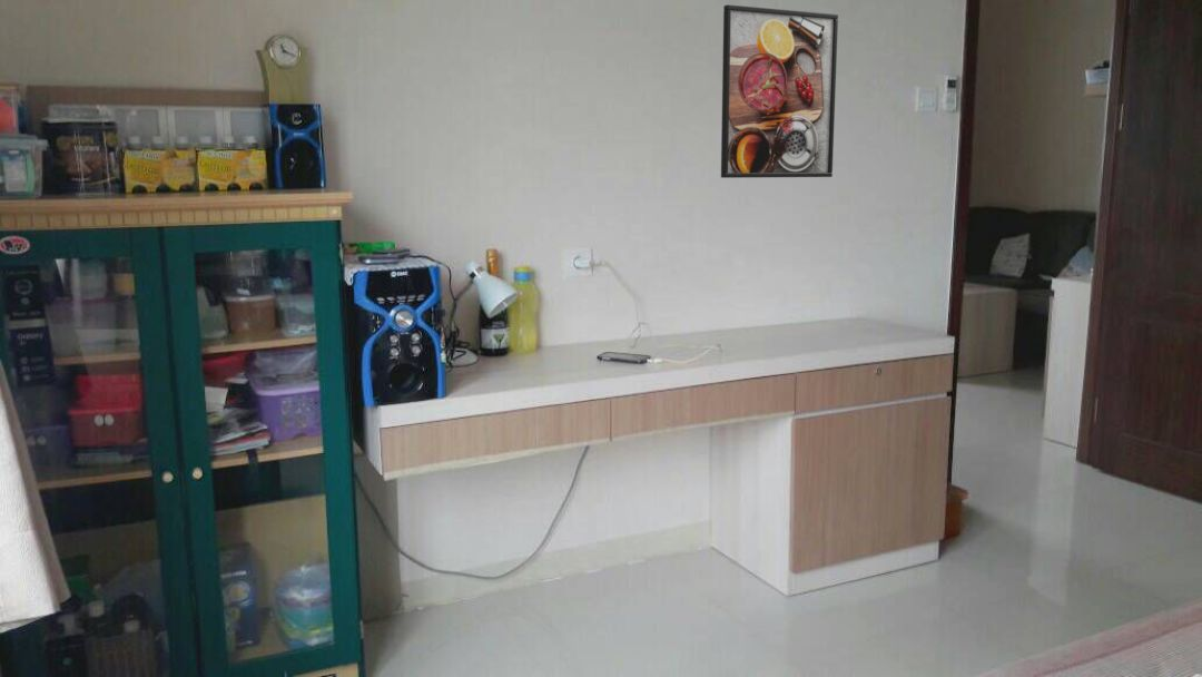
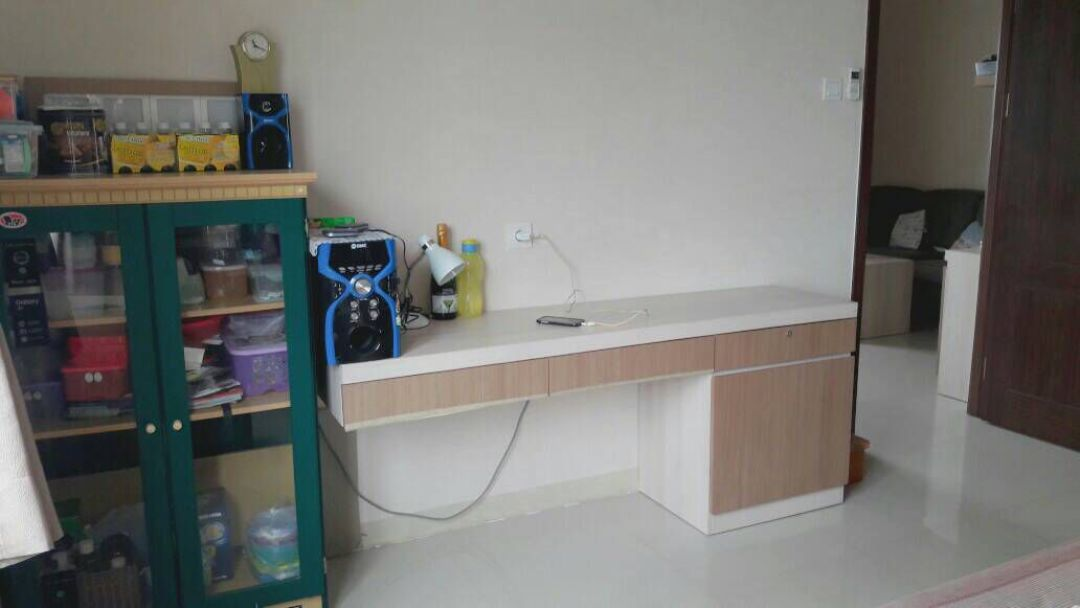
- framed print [720,3,839,179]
